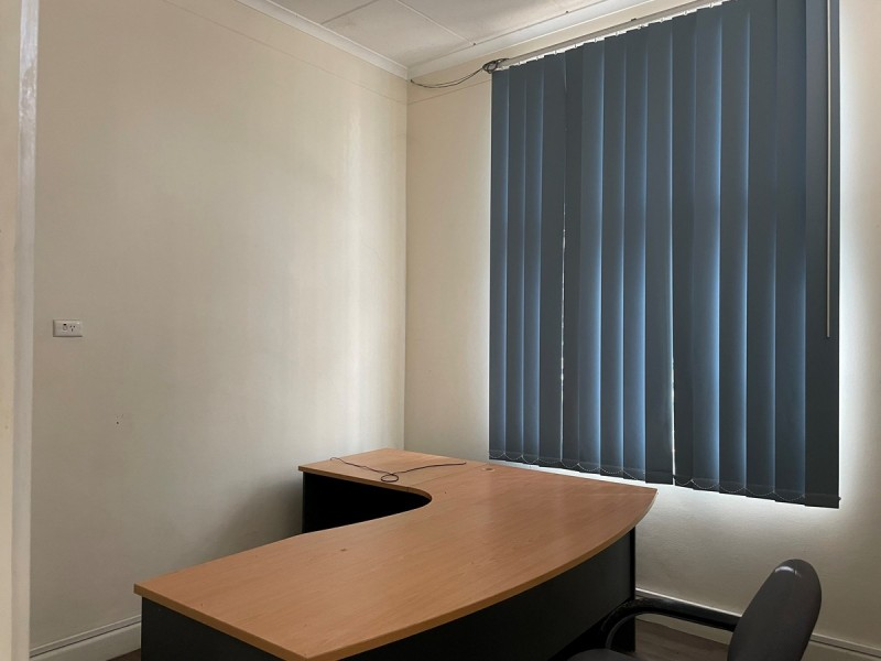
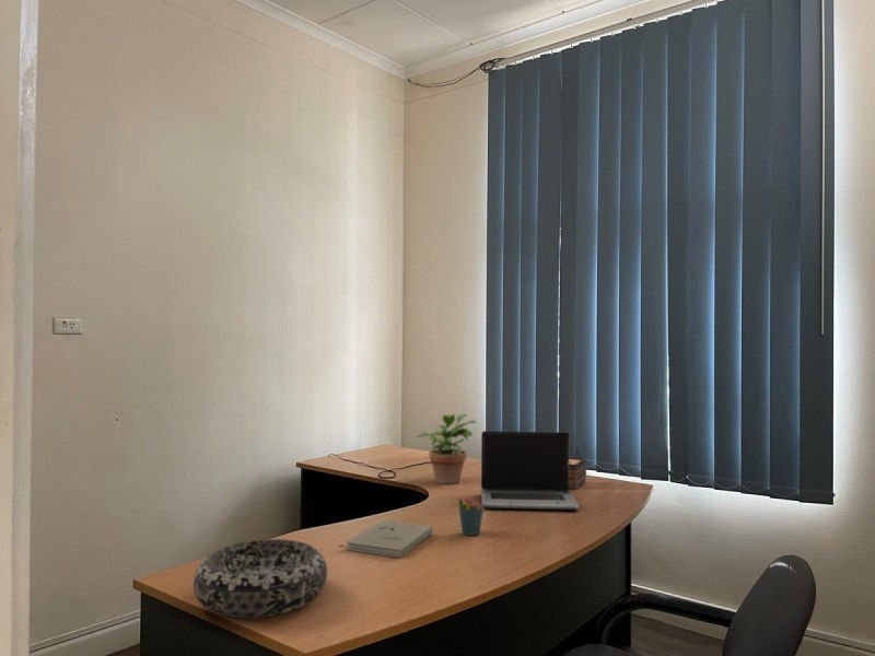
+ laptop computer [480,430,580,511]
+ book [346,519,434,559]
+ pen holder [457,494,485,537]
+ tissue box [569,456,587,490]
+ decorative bowl [192,538,328,619]
+ potted plant [417,413,477,485]
